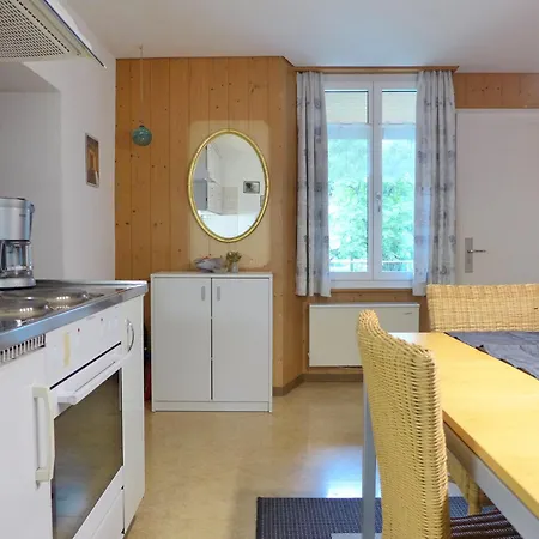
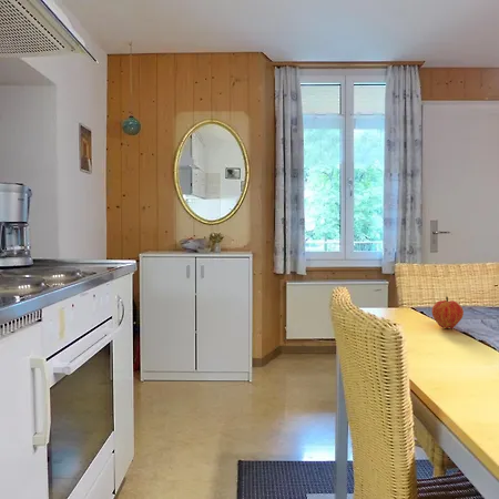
+ fruit [430,296,465,329]
